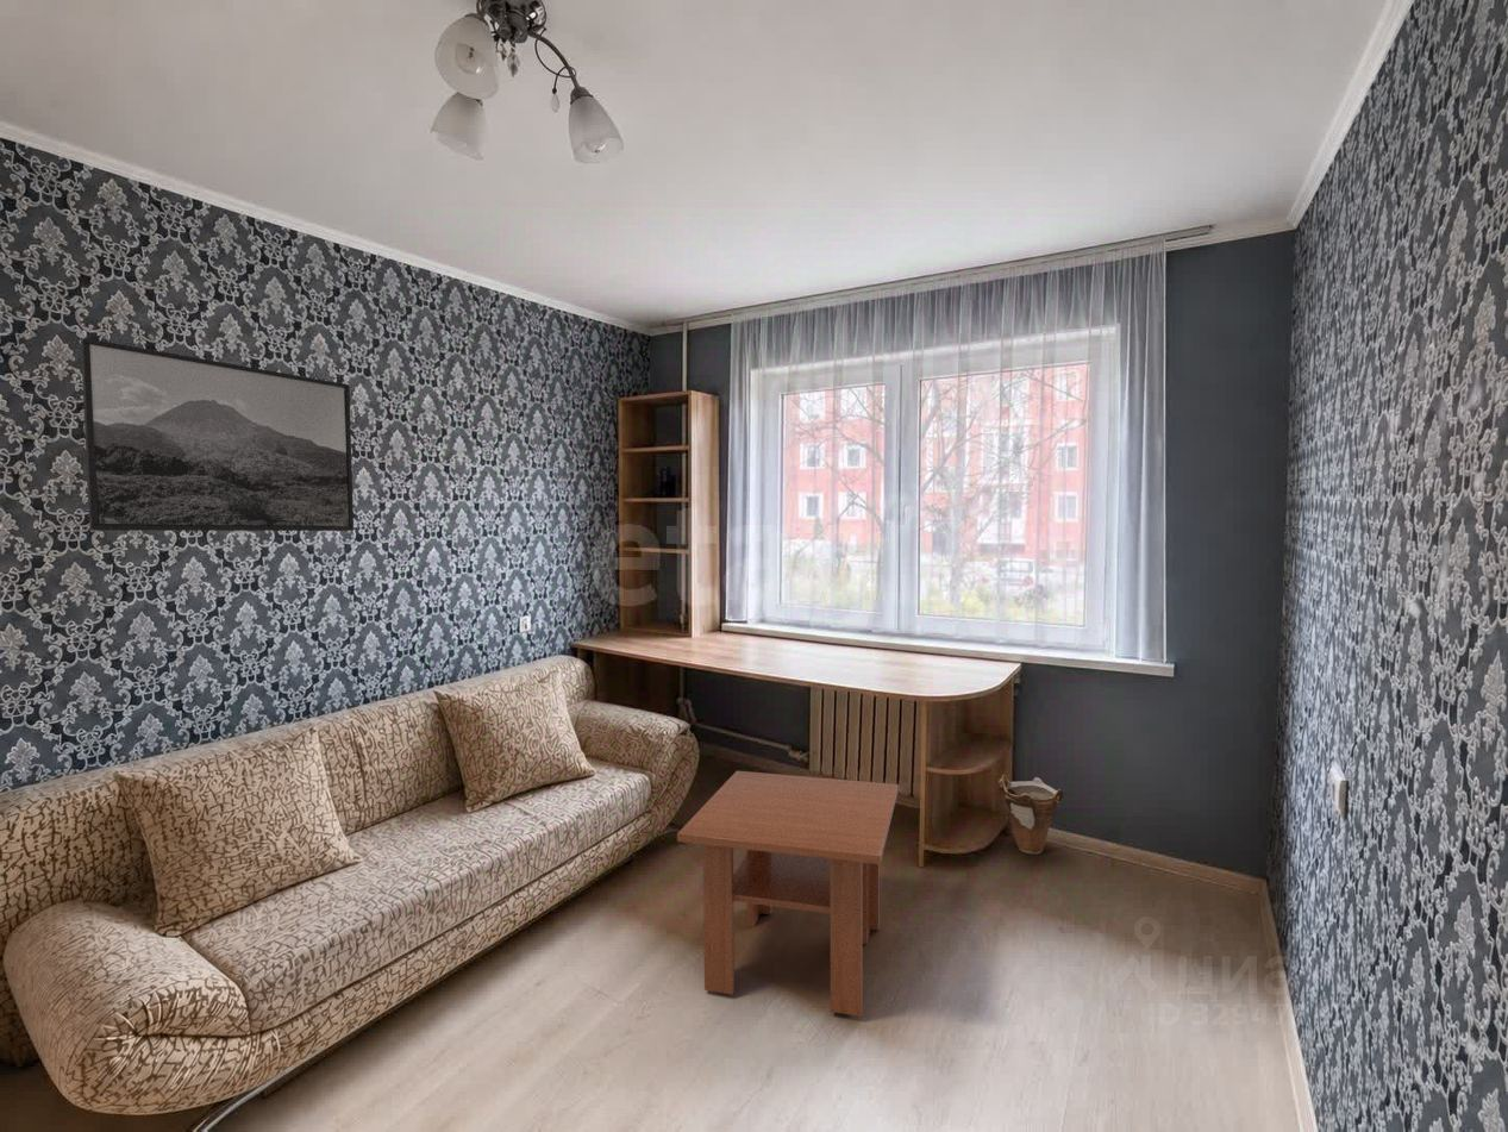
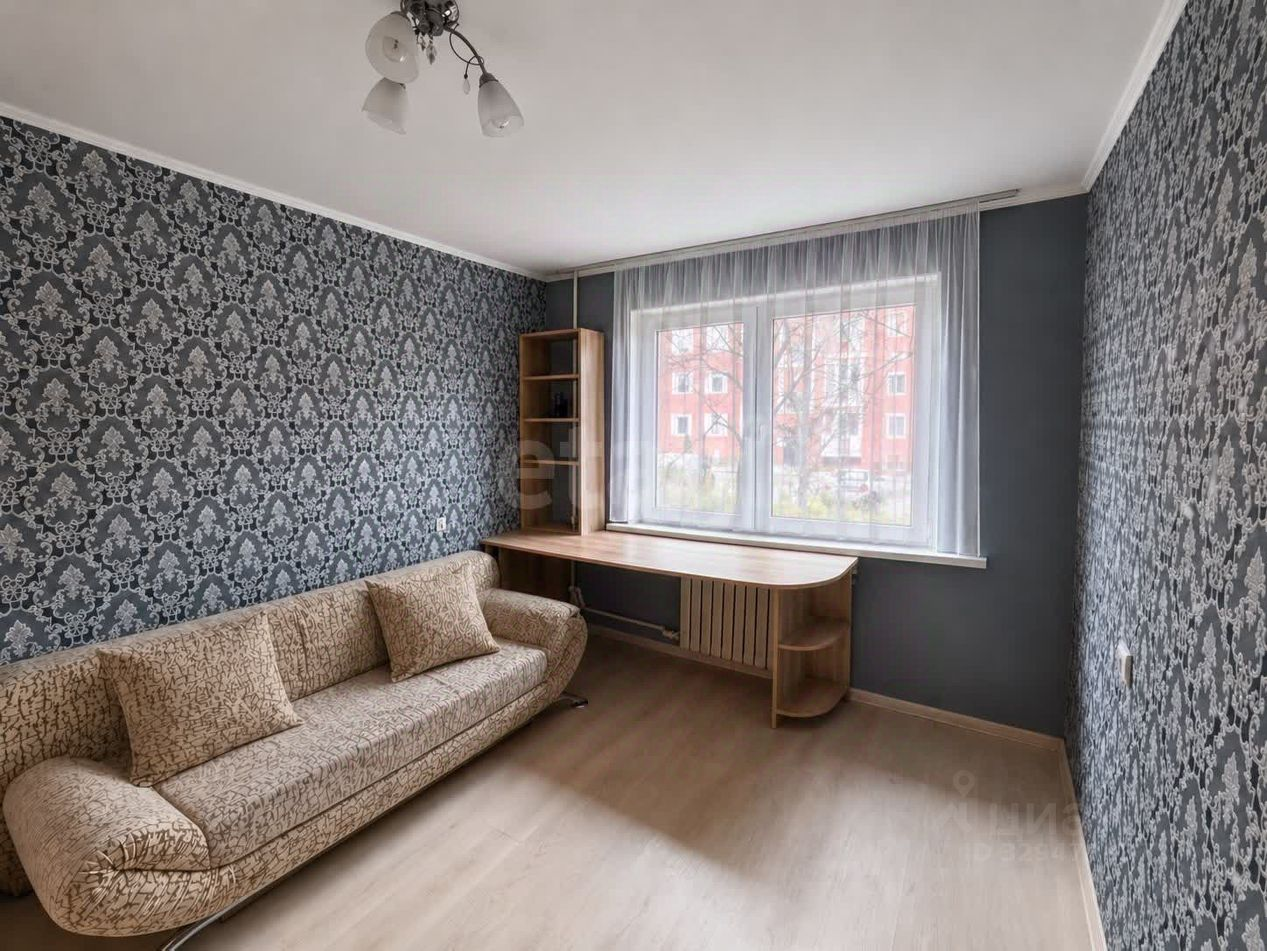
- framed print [80,337,355,532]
- vase [997,774,1064,855]
- coffee table [676,770,900,1018]
